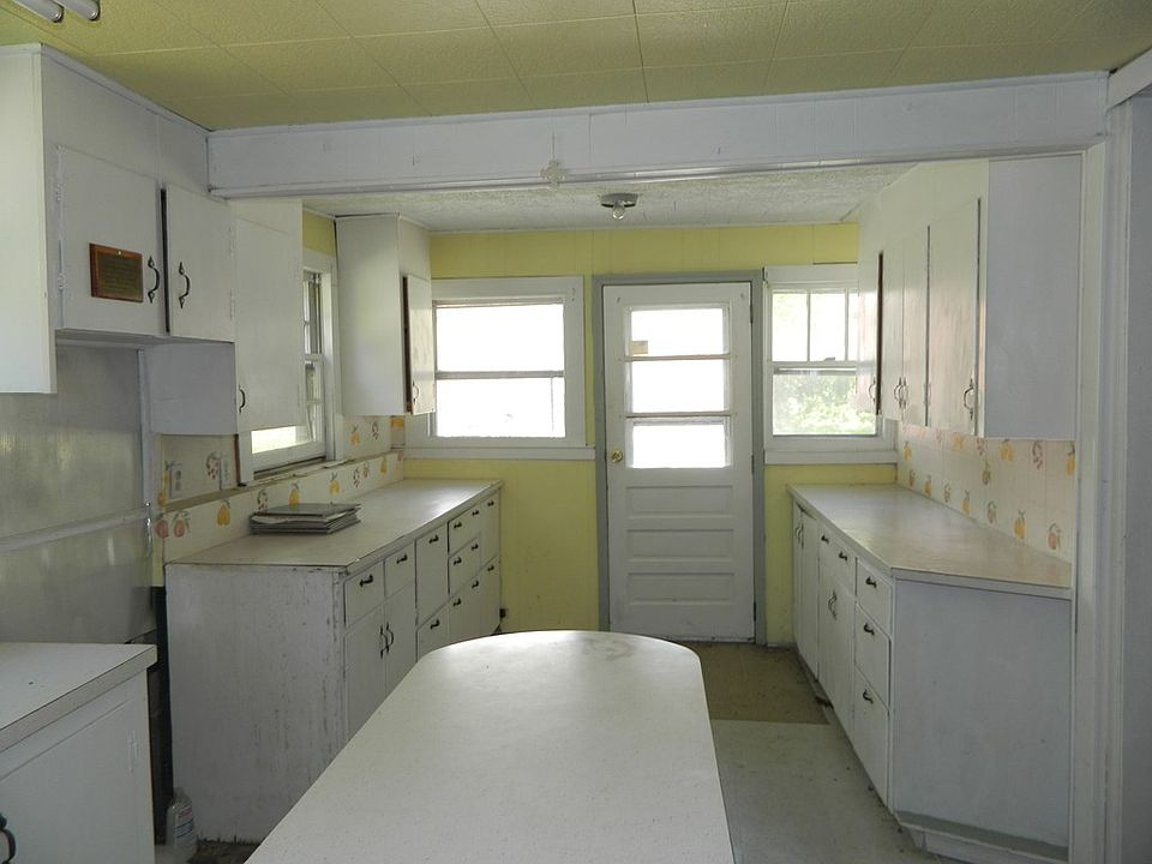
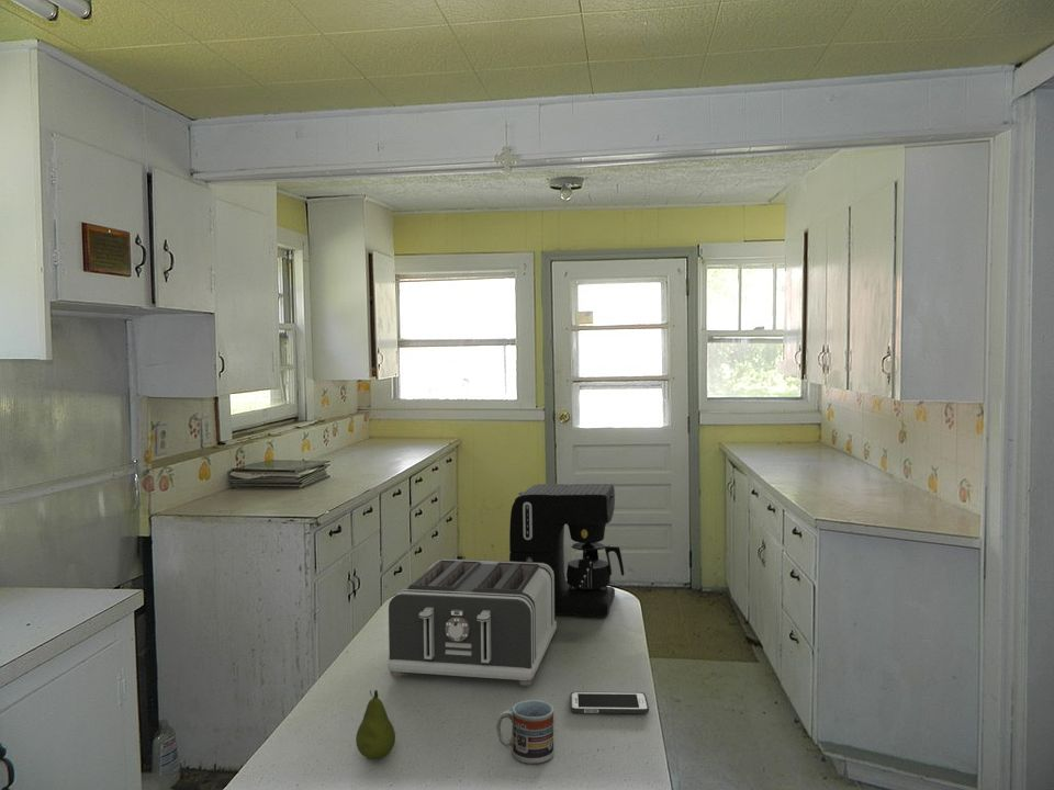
+ fruit [355,689,396,761]
+ cup [495,699,556,765]
+ coffee maker [508,483,625,618]
+ cell phone [569,691,650,714]
+ toaster [386,557,558,687]
